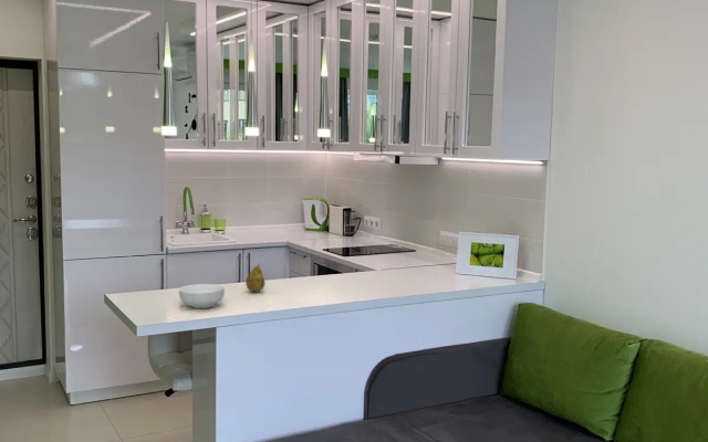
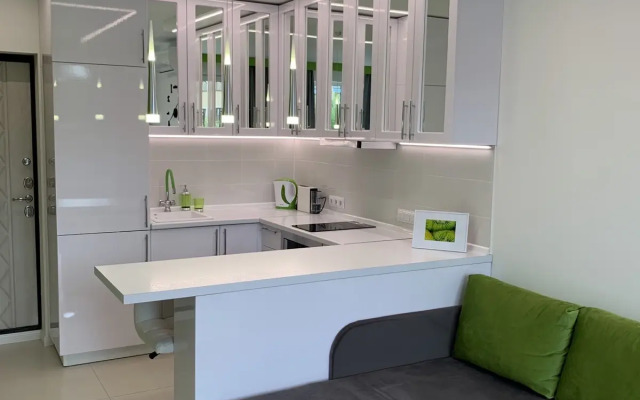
- fruit [244,263,267,293]
- cereal bowl [178,283,226,309]
